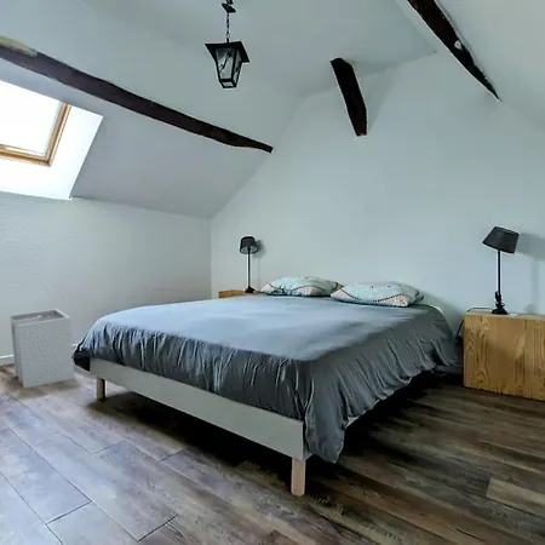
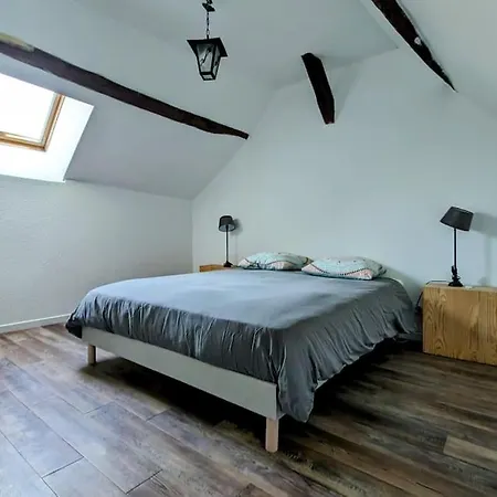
- laundry hamper [8,308,75,389]
